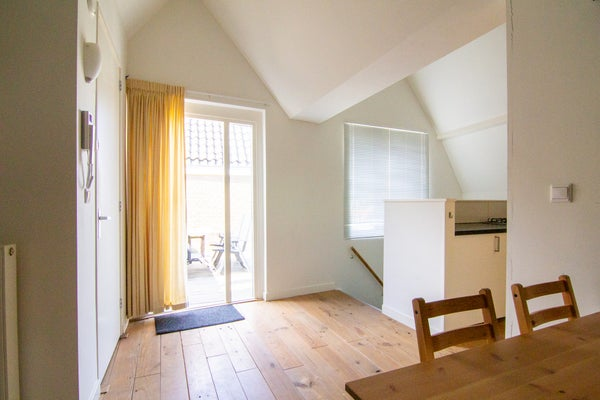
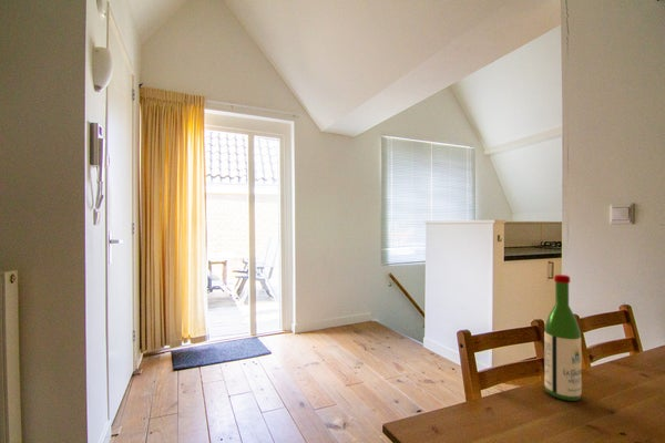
+ wine bottle [543,274,583,402]
